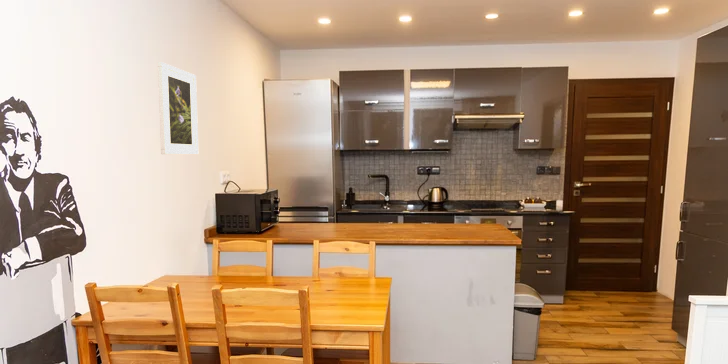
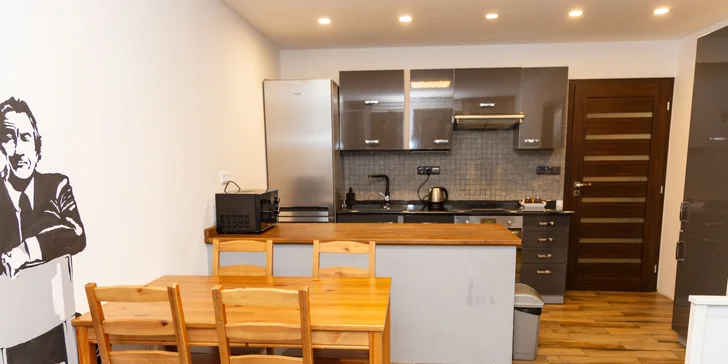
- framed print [157,61,199,155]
